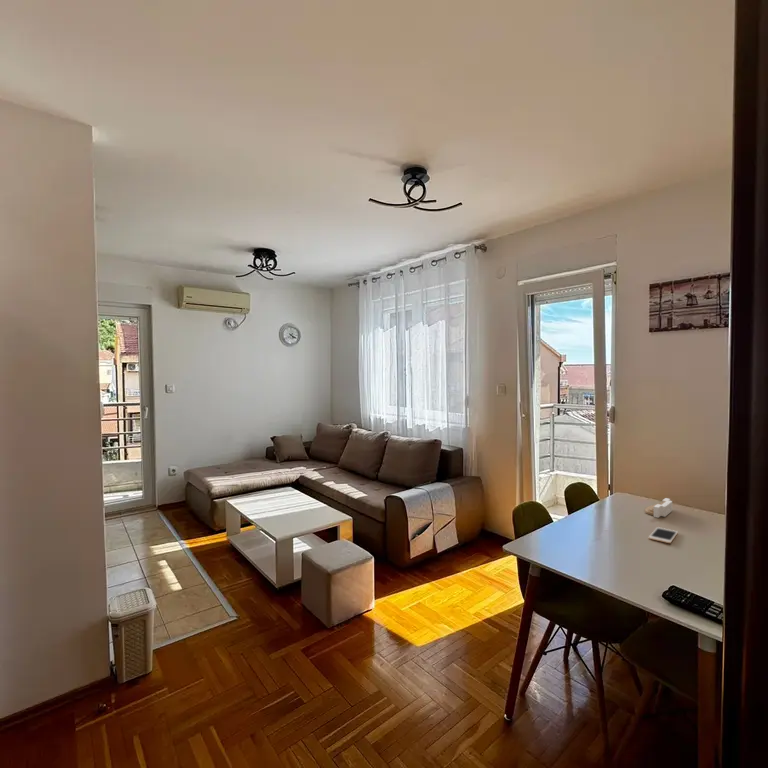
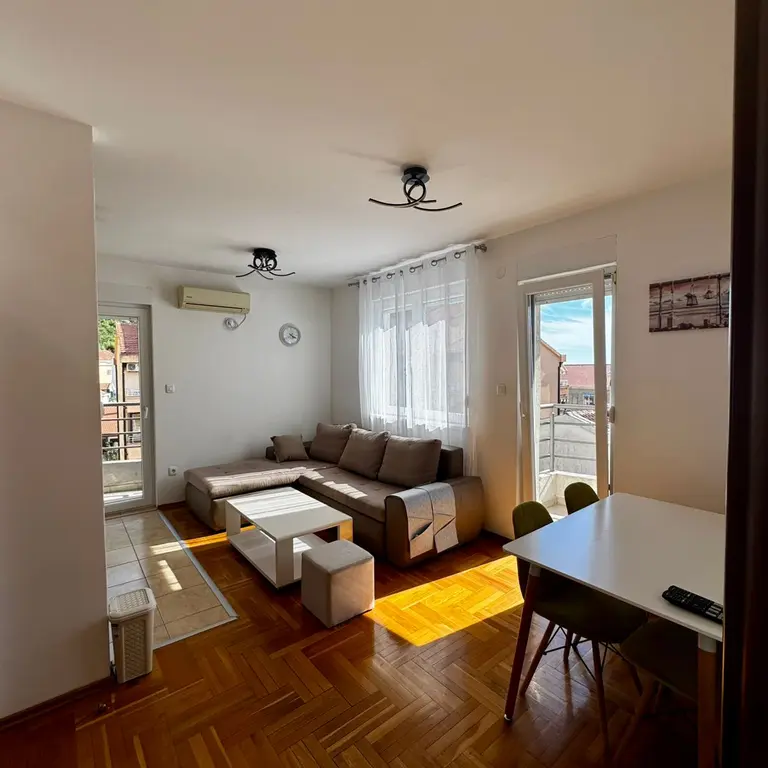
- architectural model [644,497,673,519]
- cell phone [648,526,679,544]
